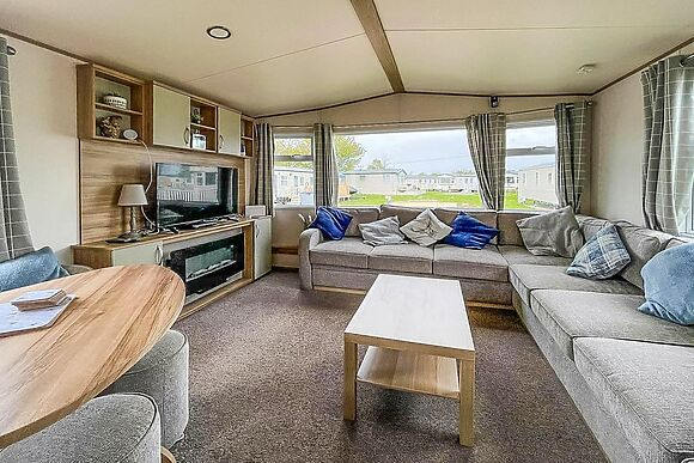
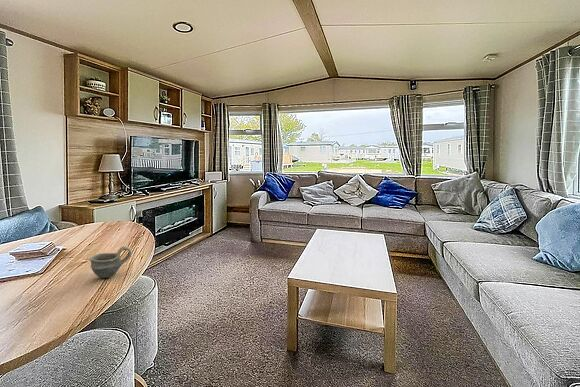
+ cup [89,245,133,279]
